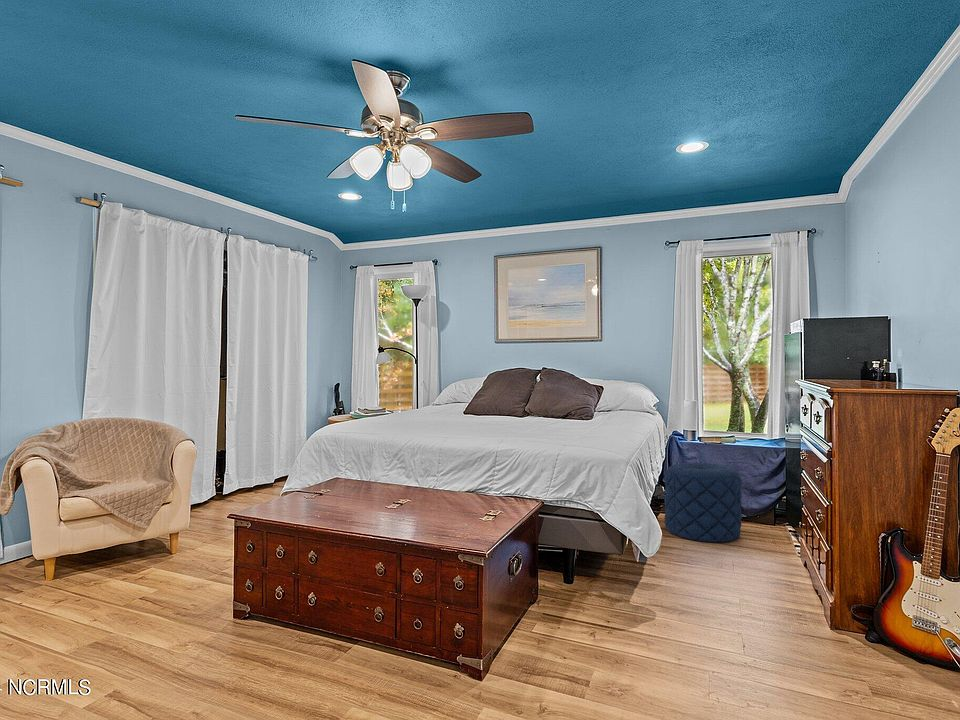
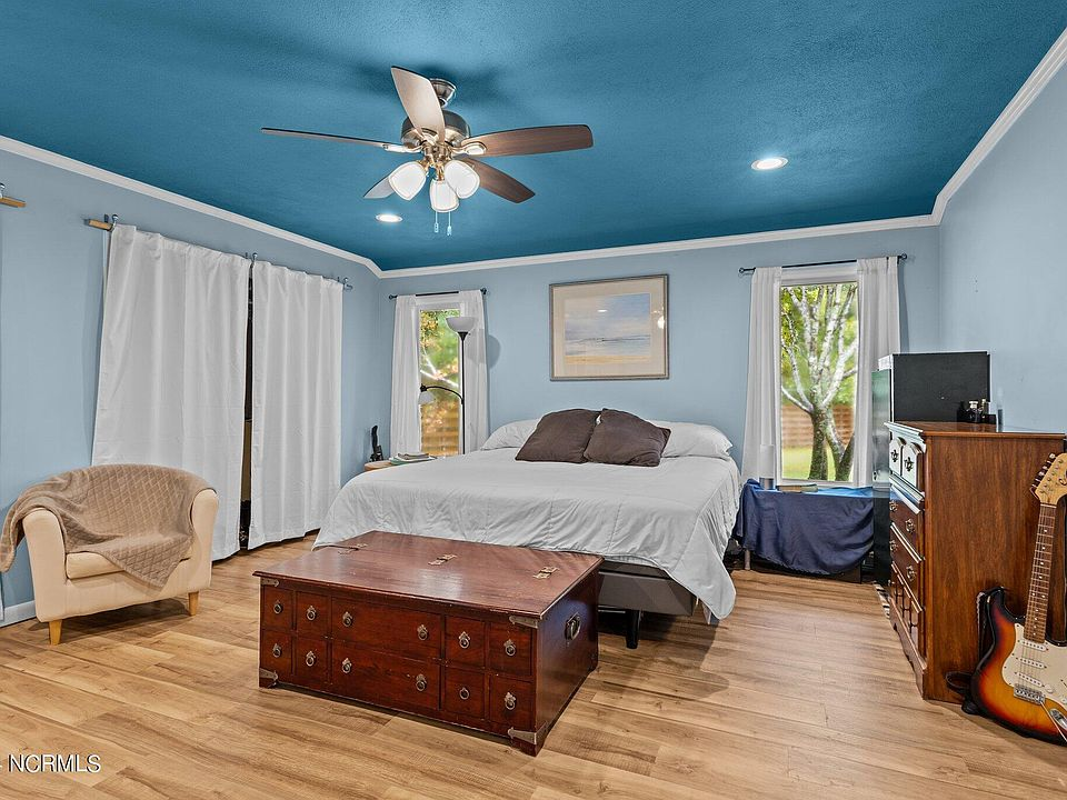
- pouf [663,461,743,543]
